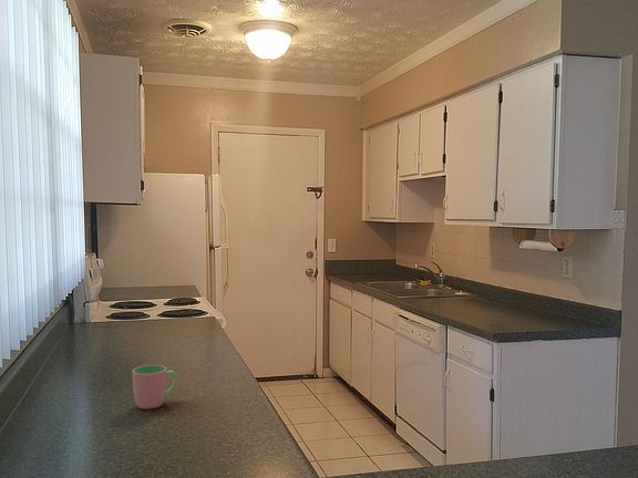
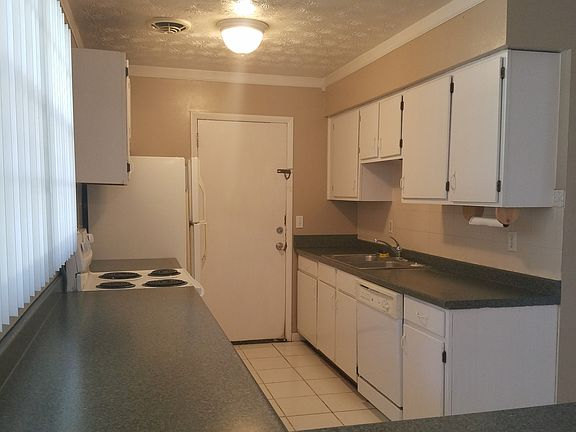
- cup [132,364,178,411]
